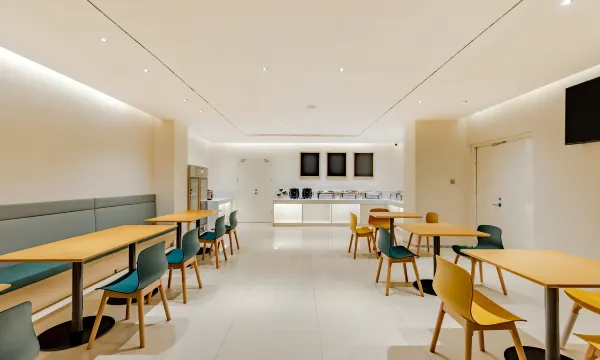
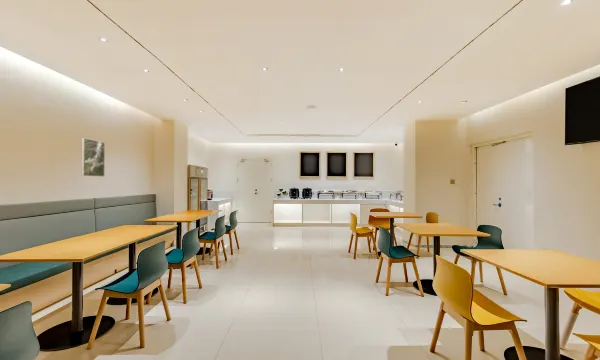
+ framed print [80,137,106,178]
